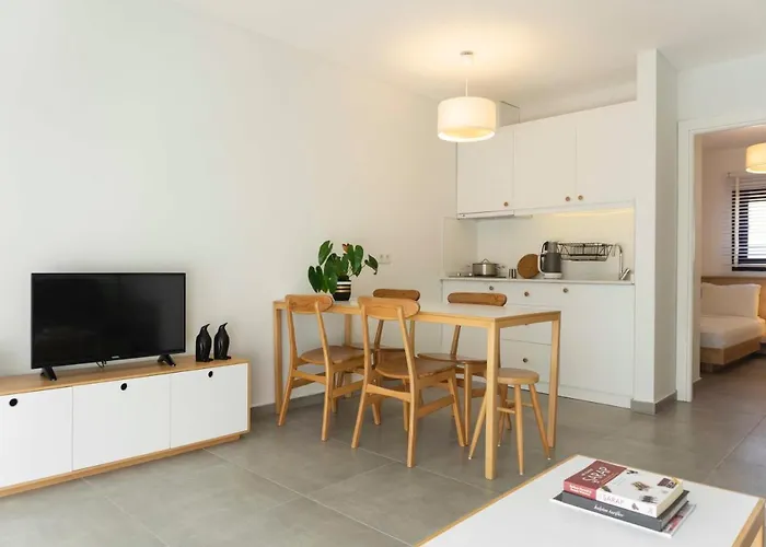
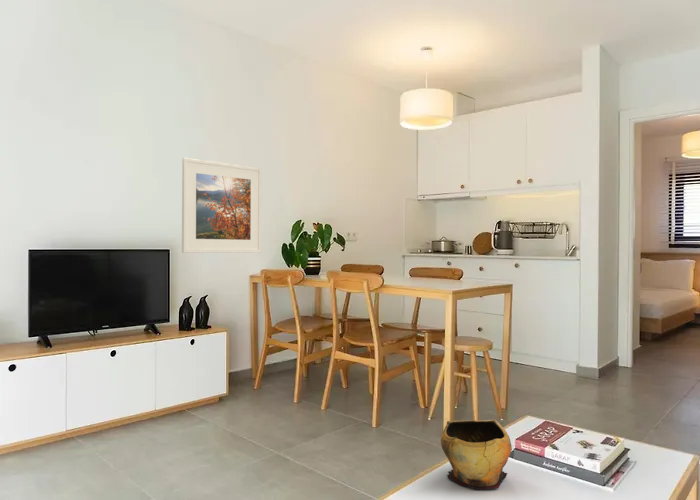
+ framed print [181,157,262,254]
+ decorative bowl [440,419,513,491]
